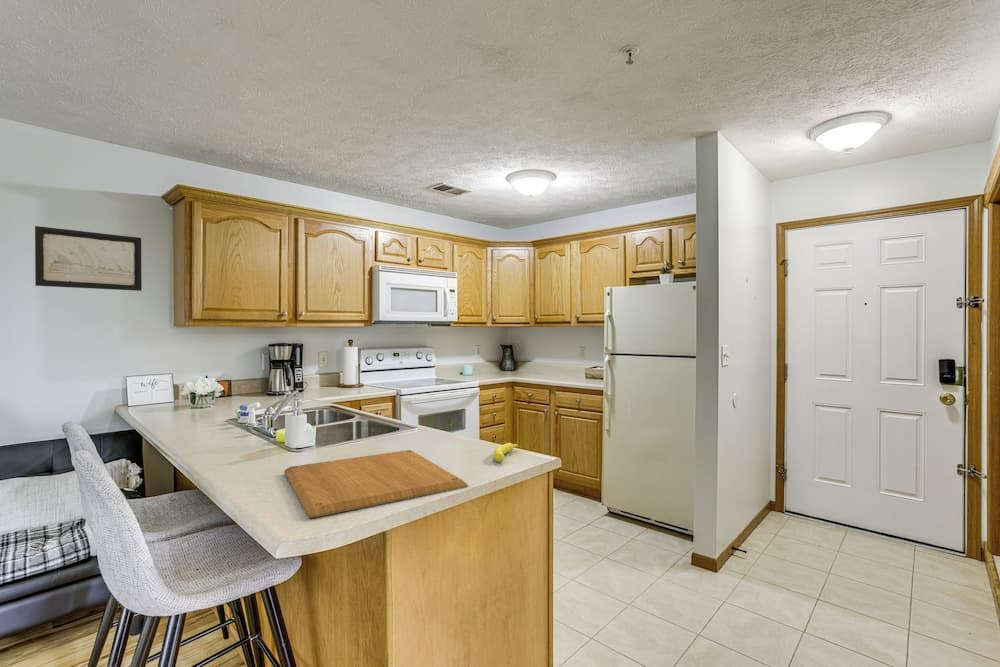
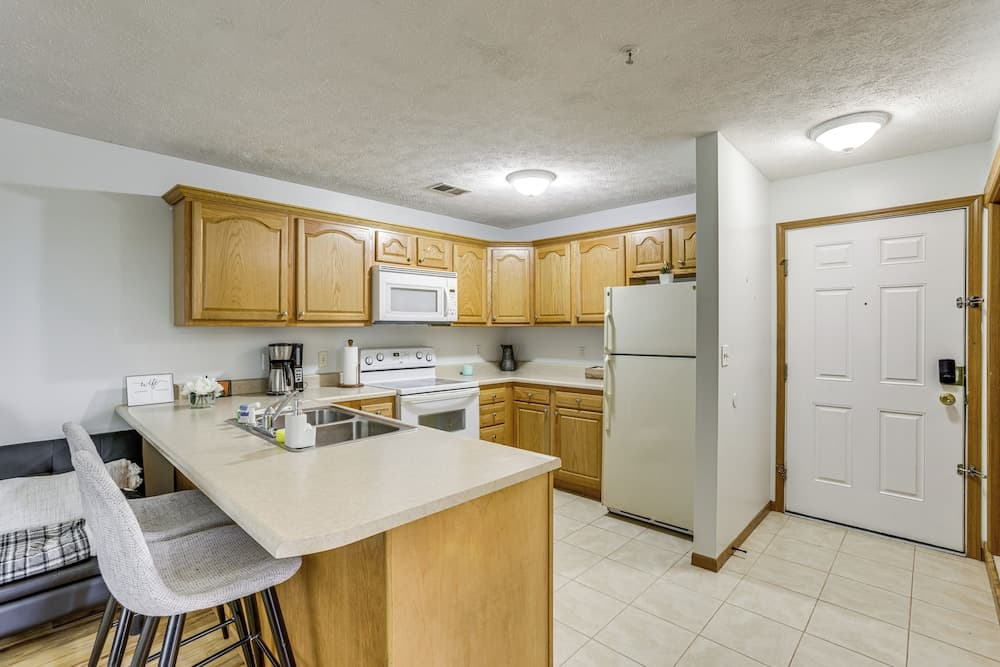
- wall art [34,225,143,292]
- banana [492,442,519,463]
- chopping board [283,449,469,519]
